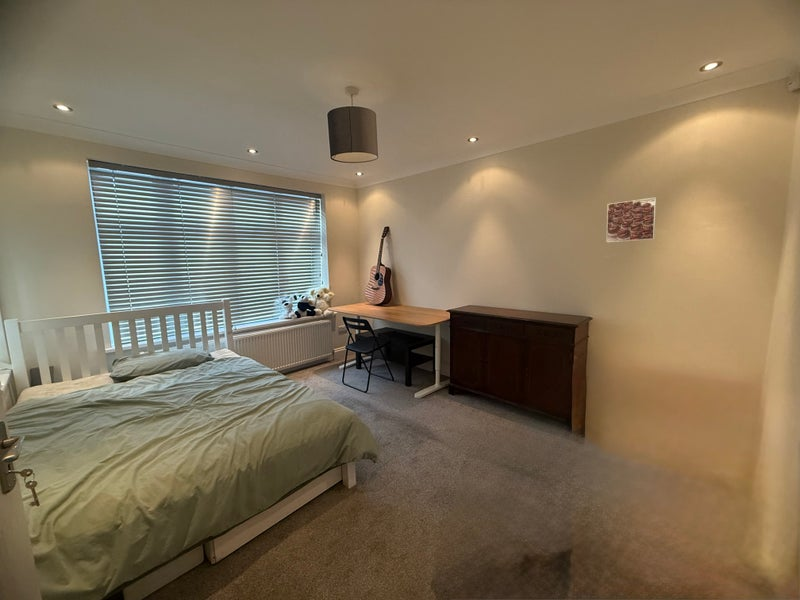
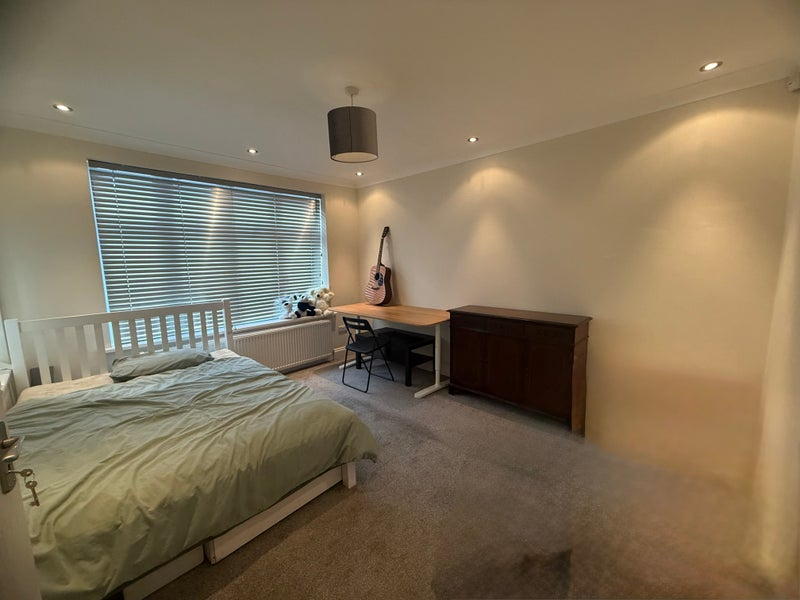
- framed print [605,196,657,243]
